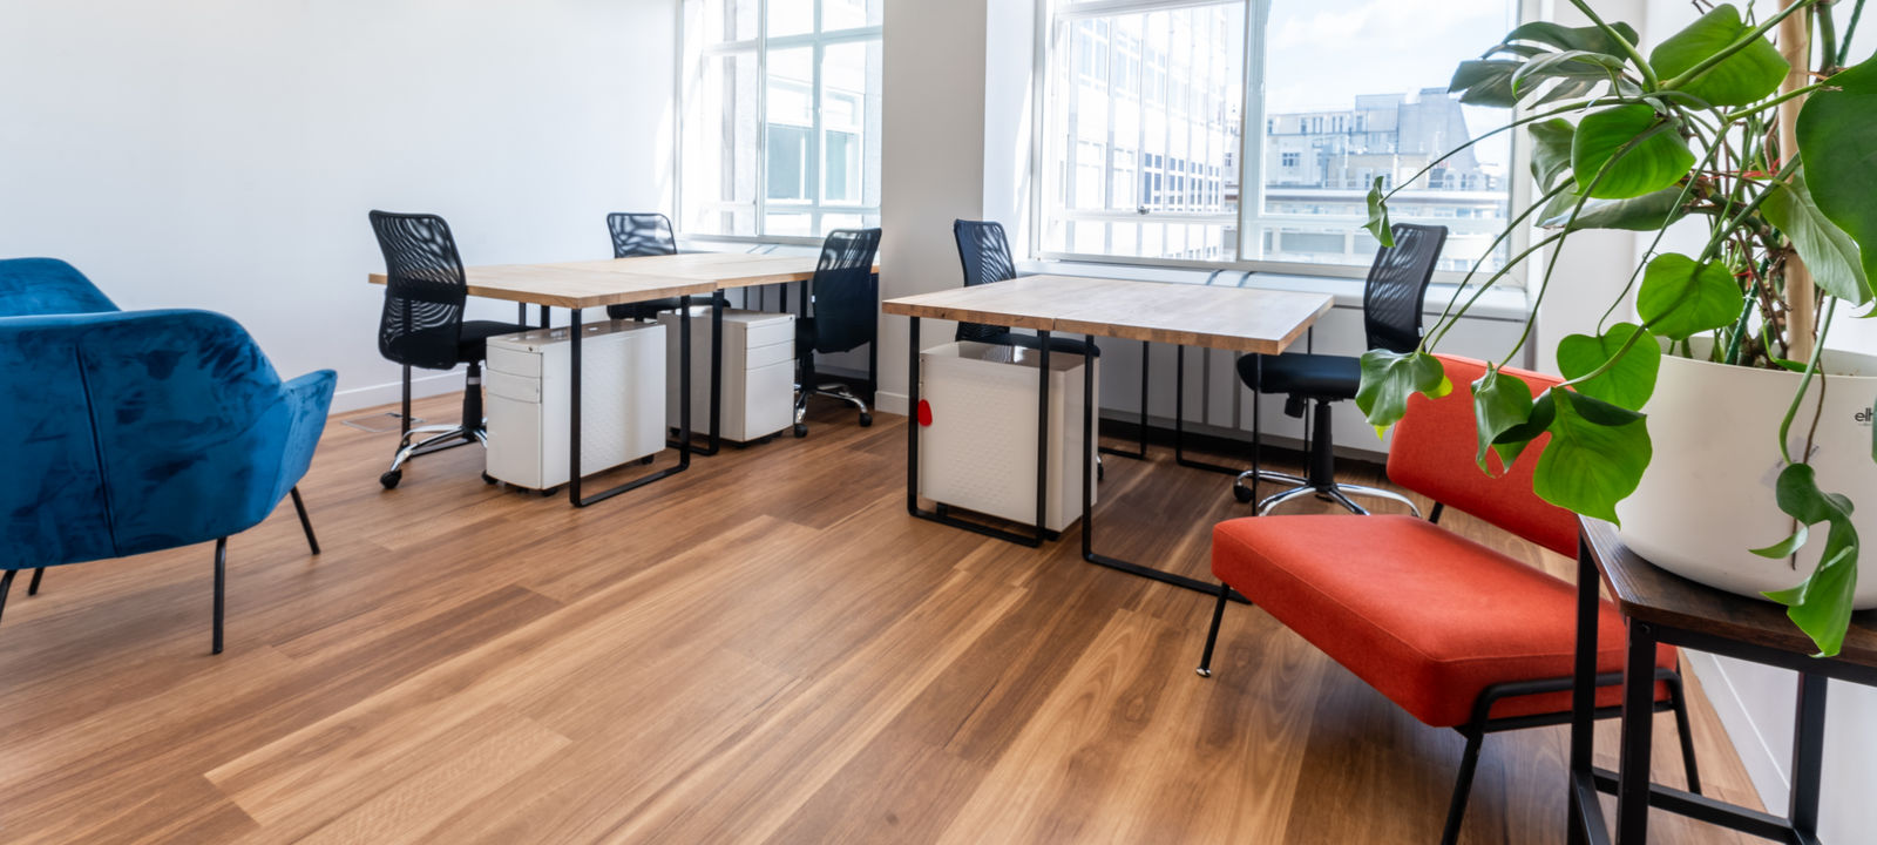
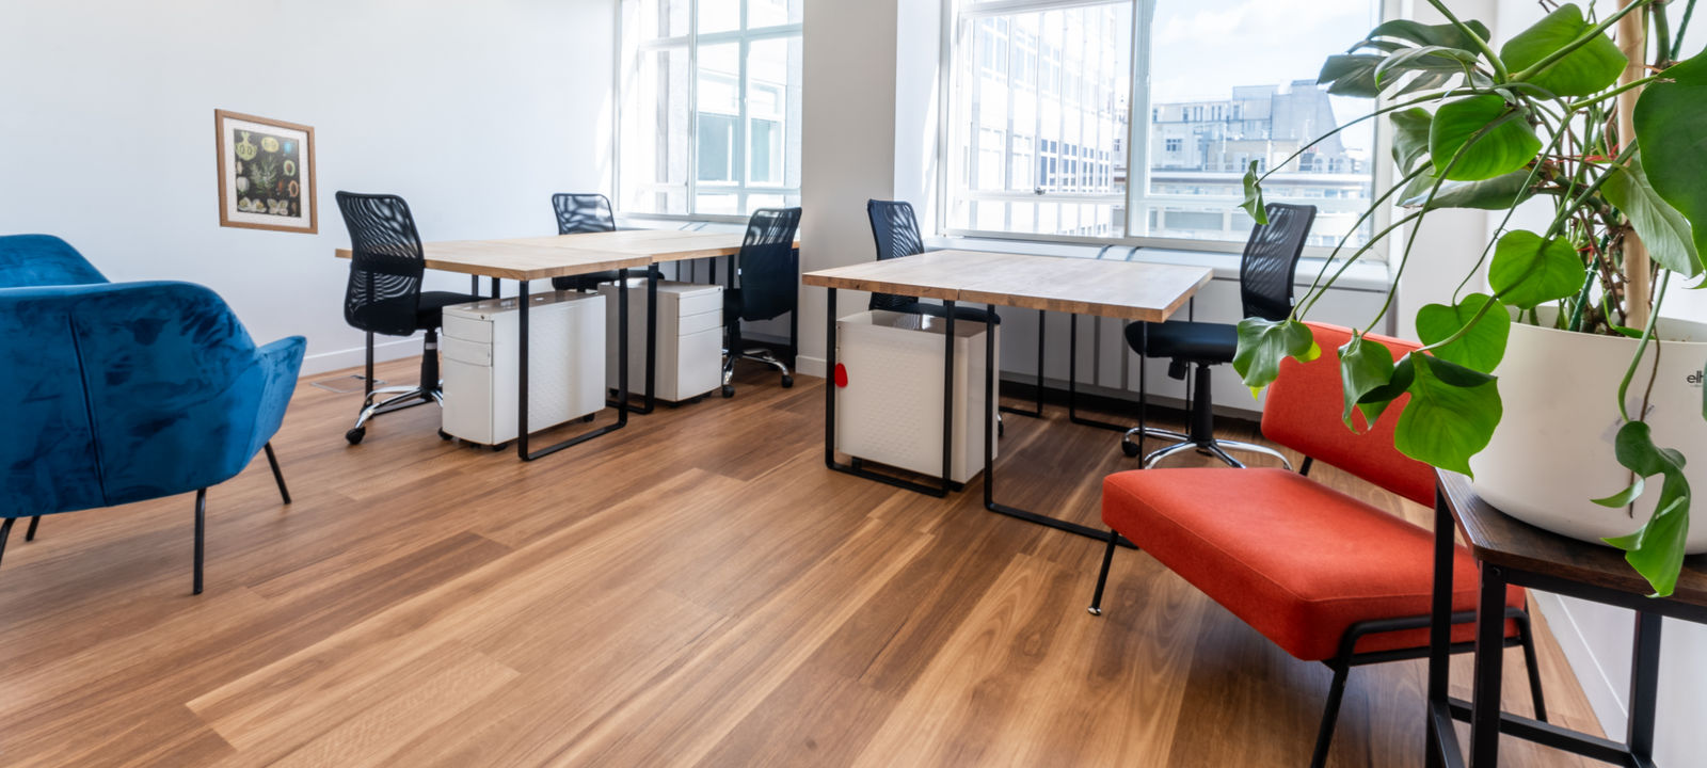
+ wall art [213,108,319,236]
